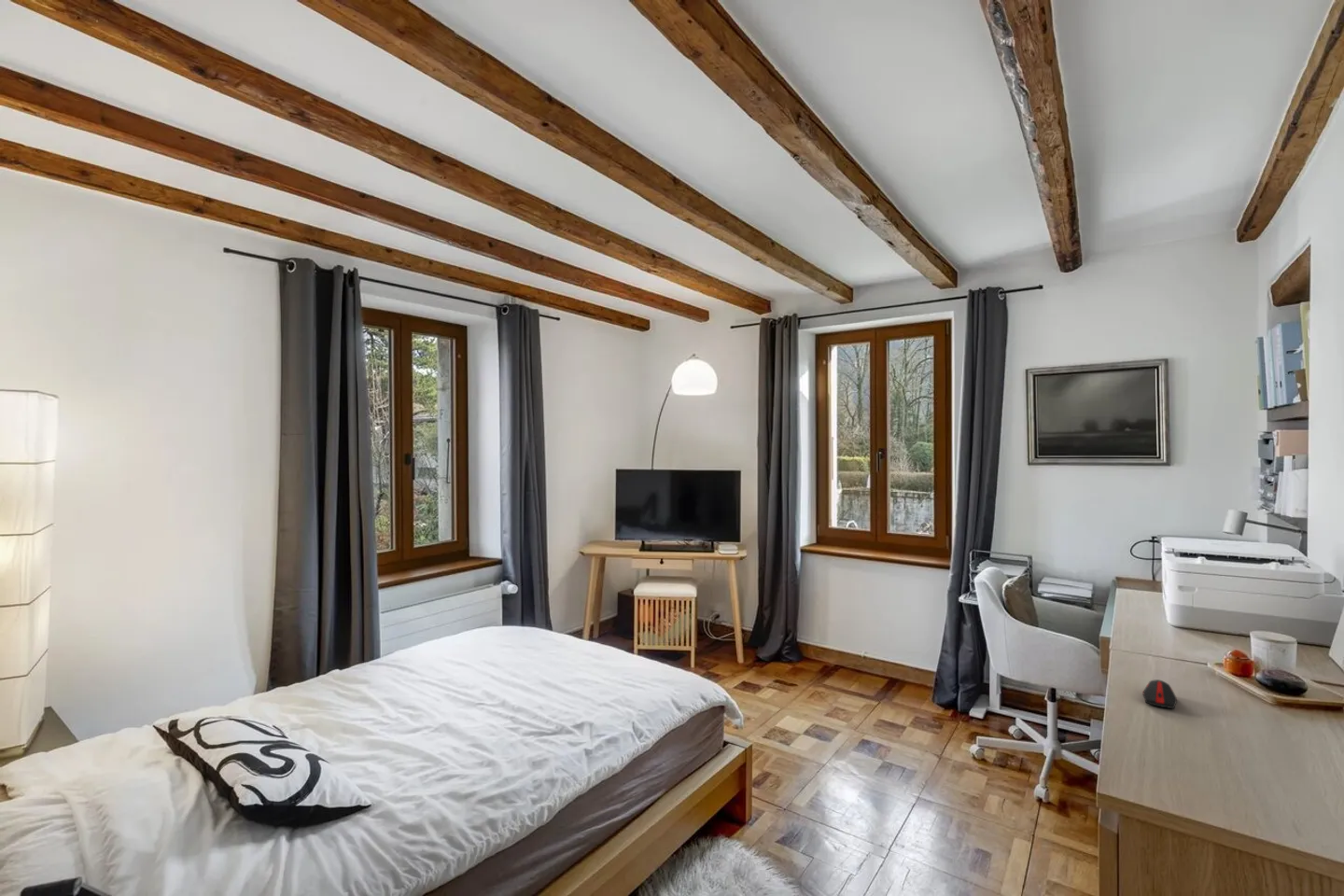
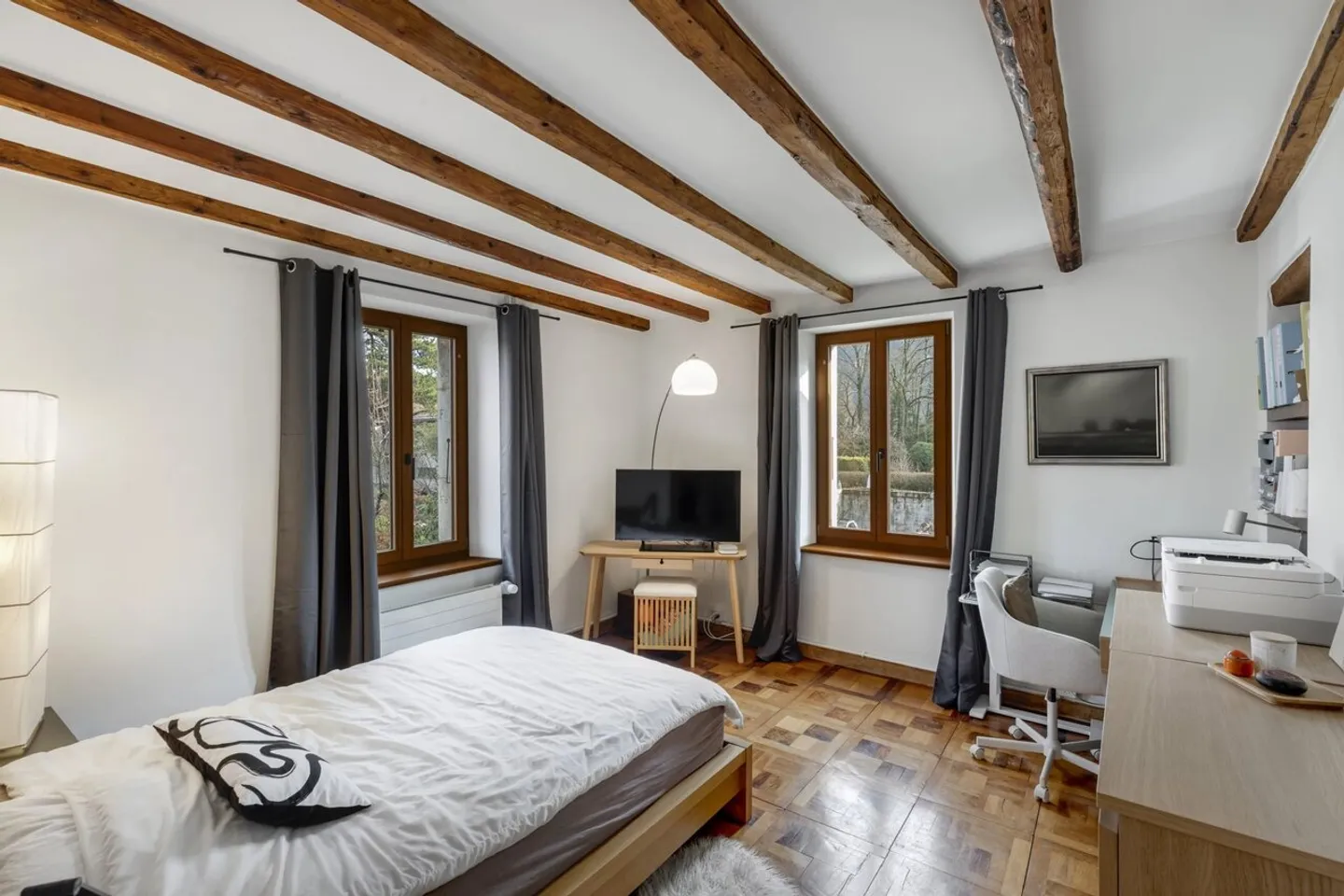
- computer mouse [1141,679,1178,709]
